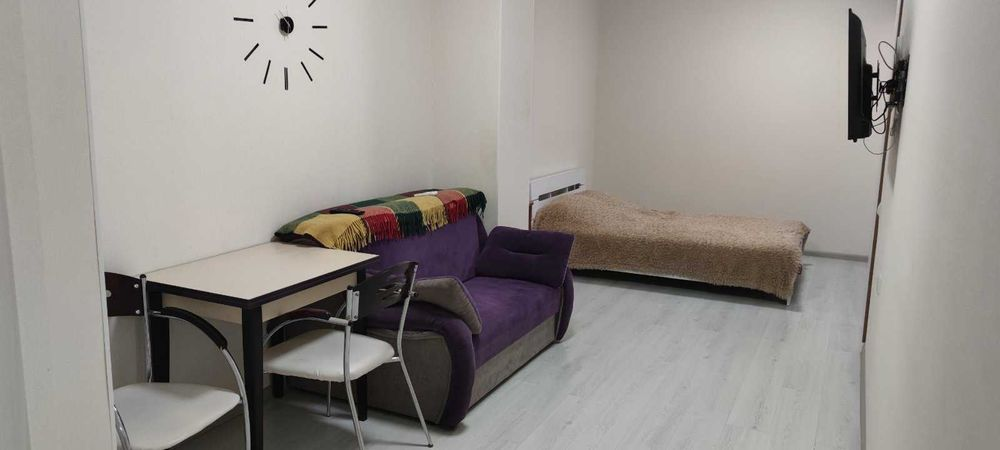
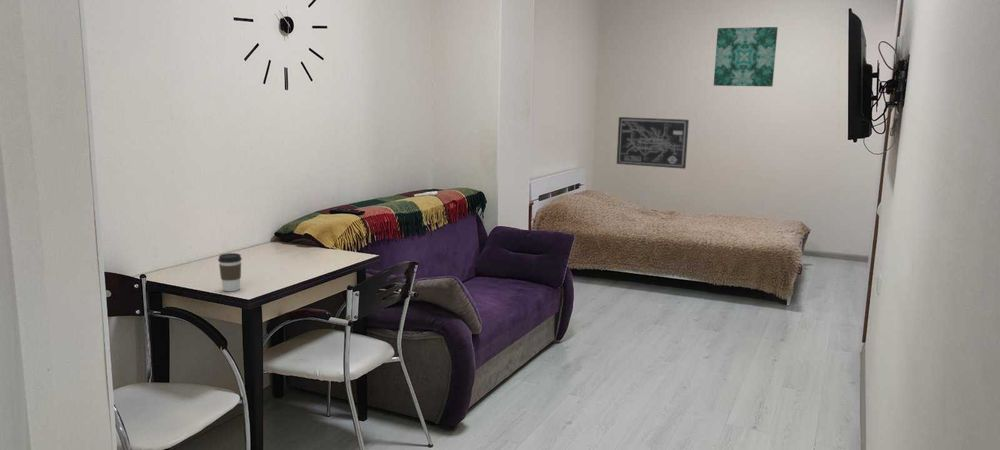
+ coffee cup [217,252,243,292]
+ wall art [713,26,779,88]
+ wall art [616,116,690,170]
